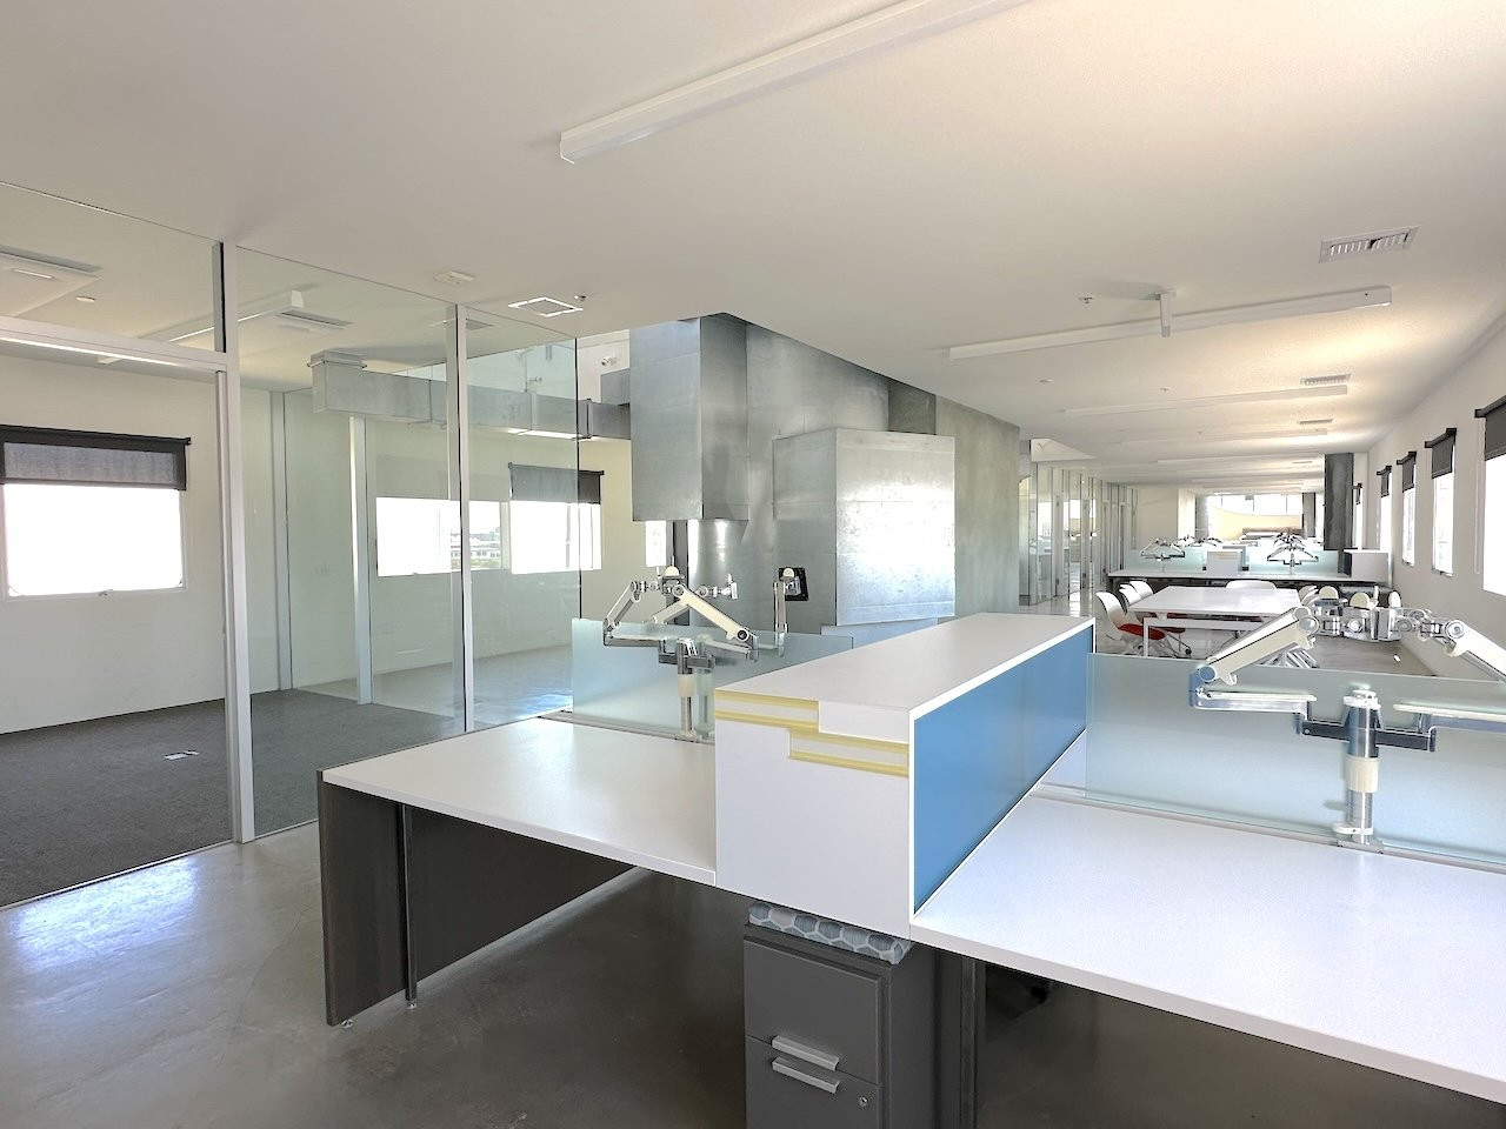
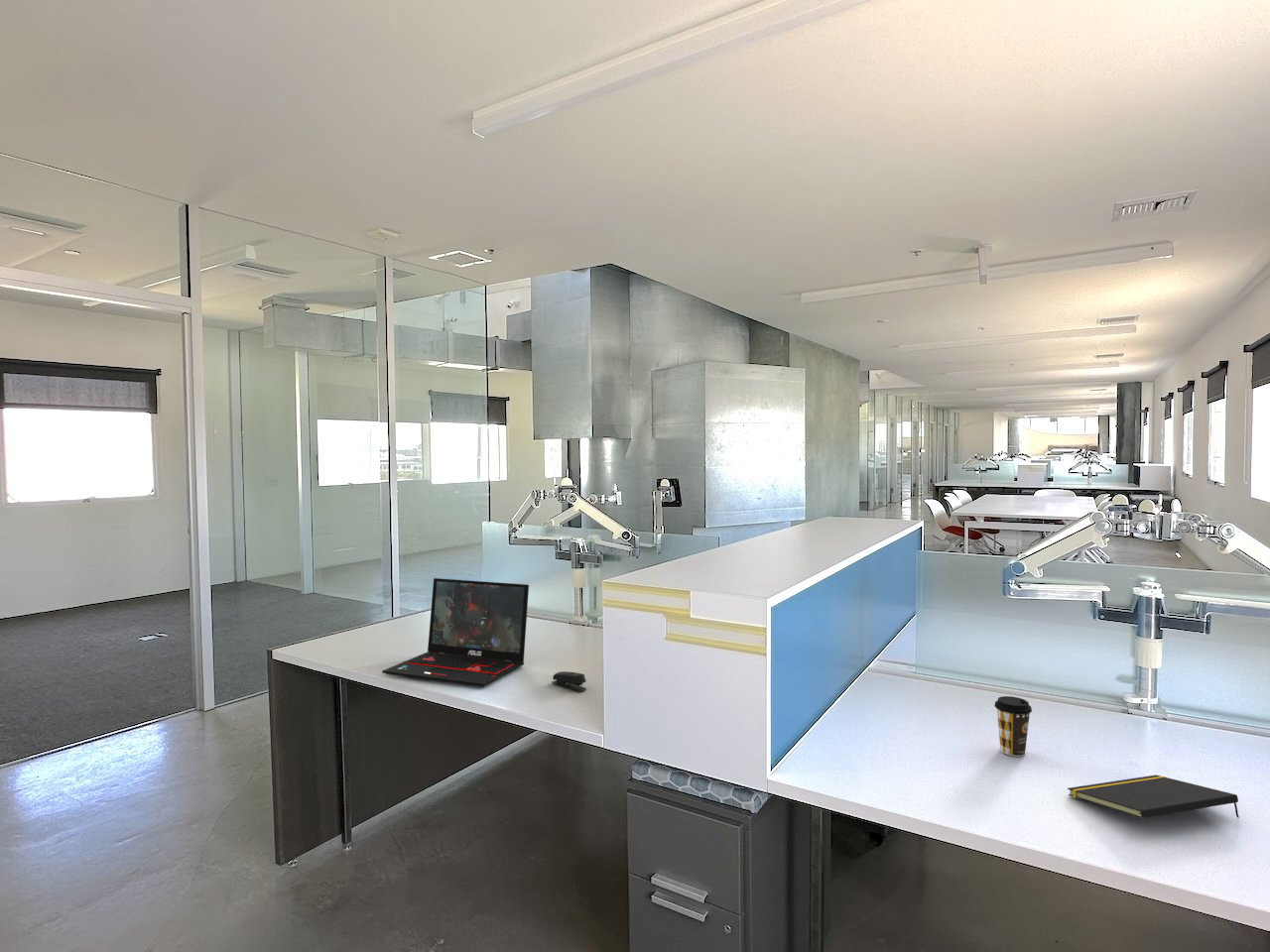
+ notepad [1067,774,1240,819]
+ laptop [381,577,530,687]
+ coffee cup [993,695,1033,758]
+ stapler [552,670,587,692]
